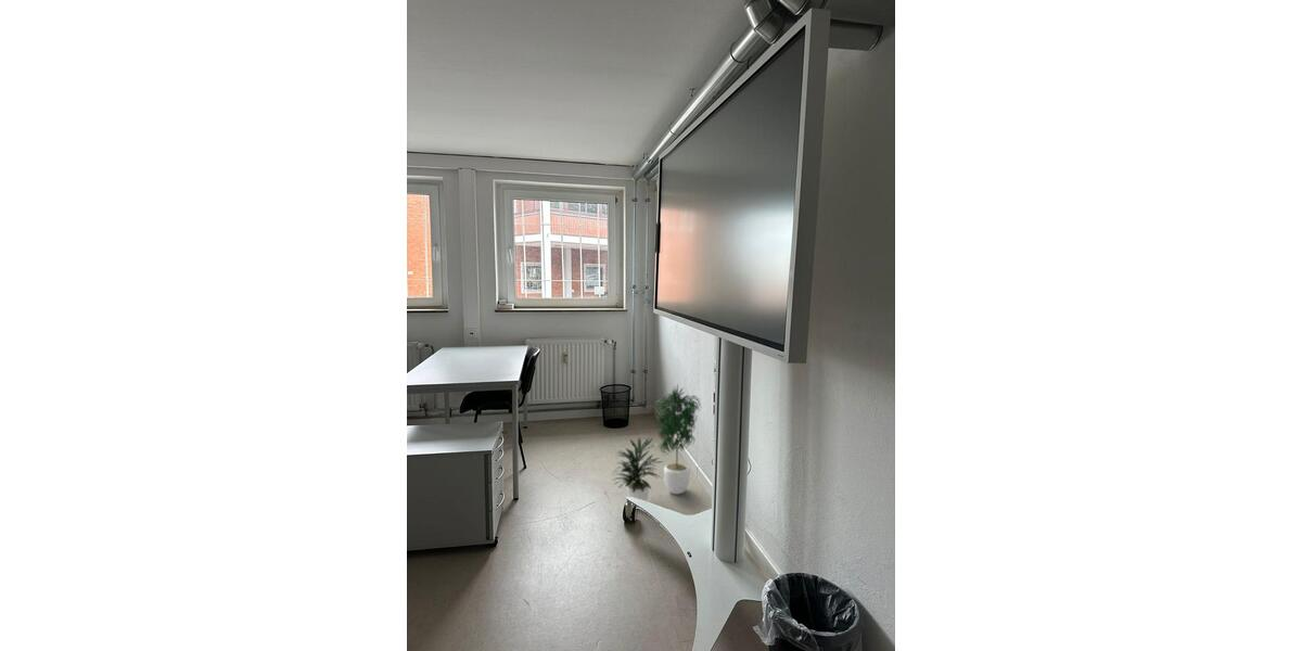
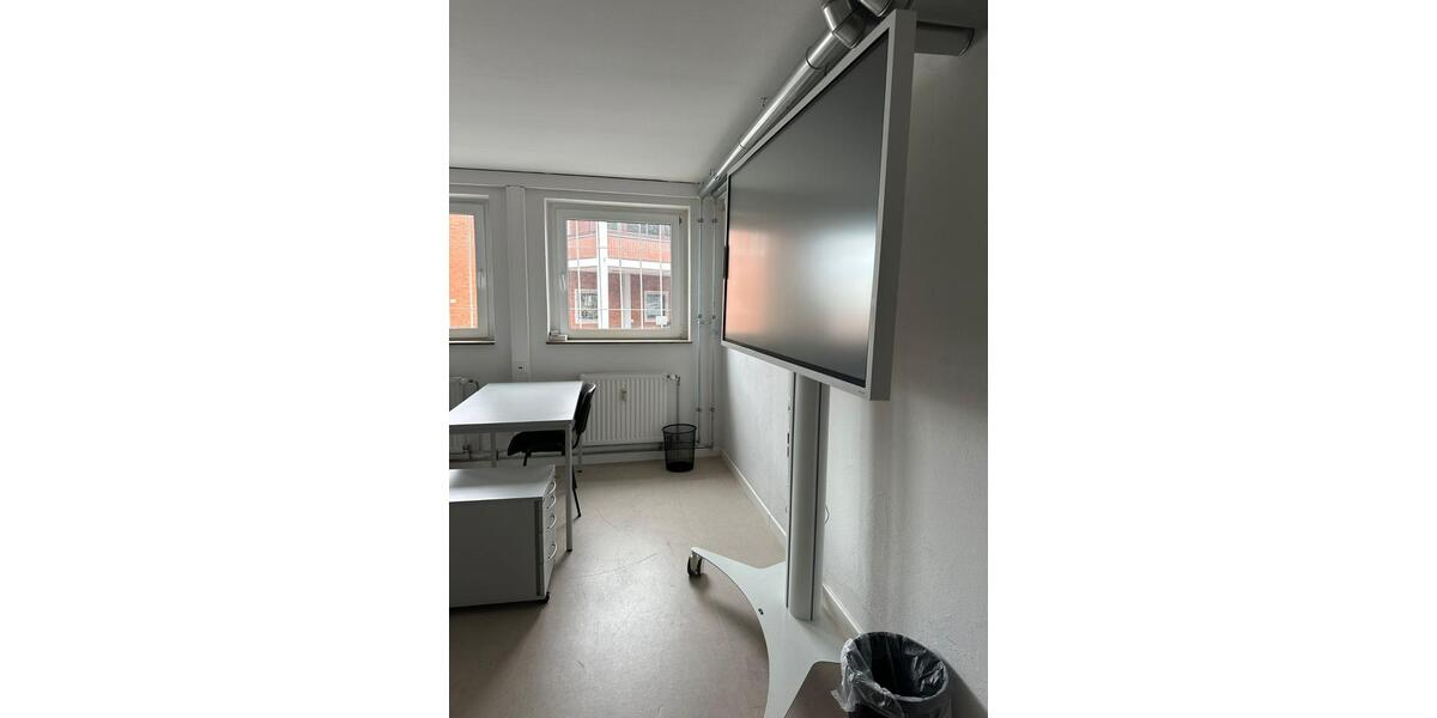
- potted plant [611,383,702,502]
